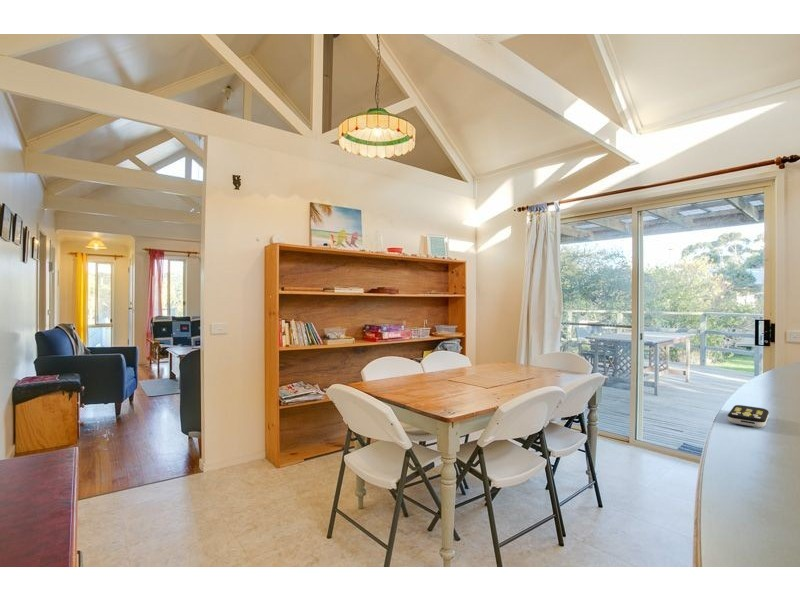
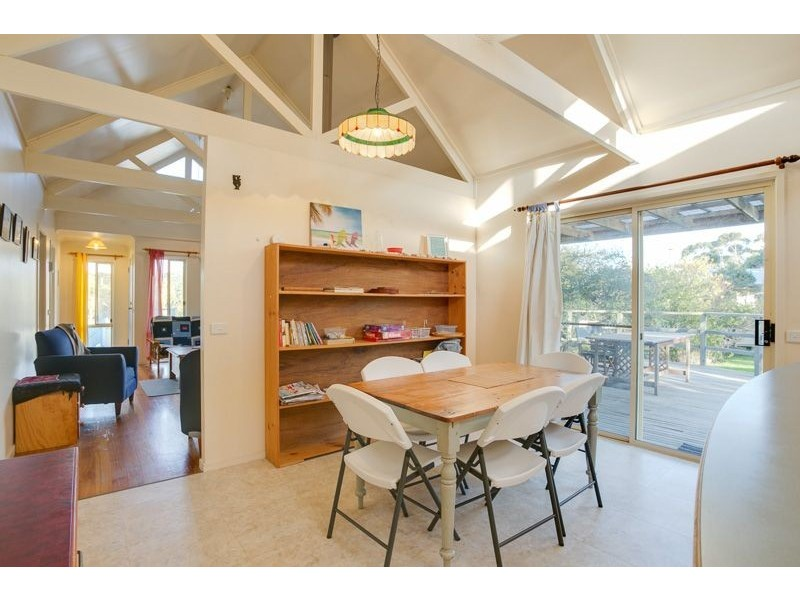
- remote control [727,404,770,428]
